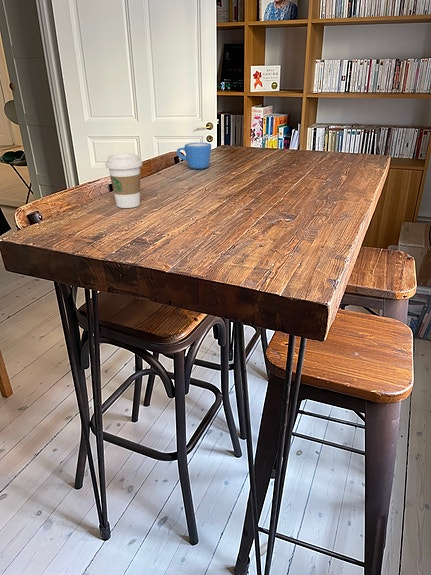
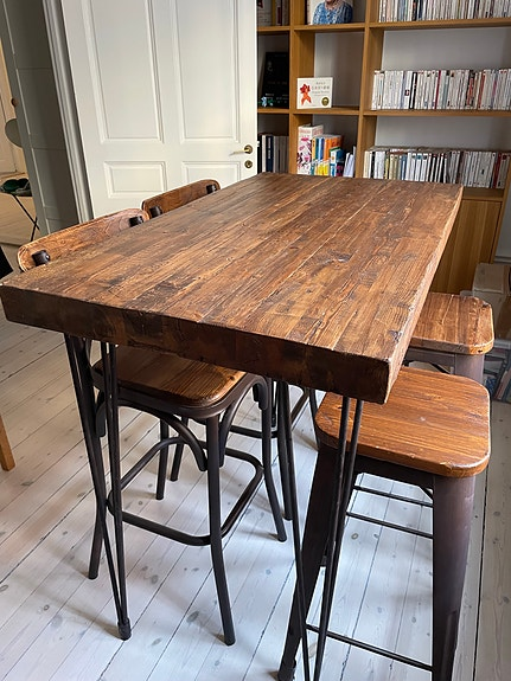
- mug [176,142,212,170]
- coffee cup [104,153,144,209]
